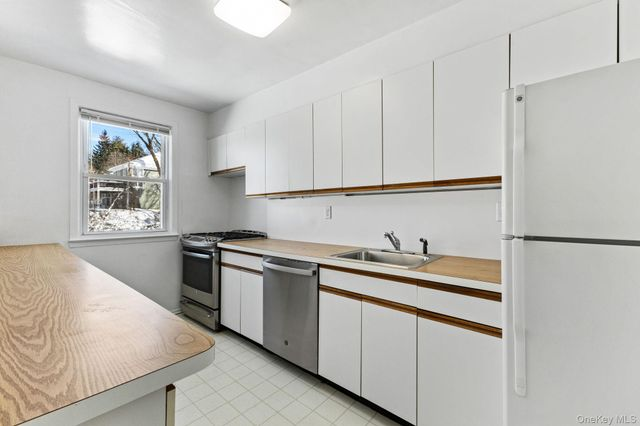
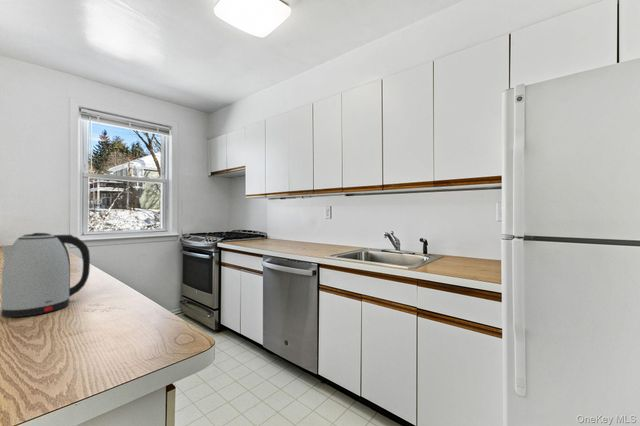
+ kettle [0,232,91,318]
